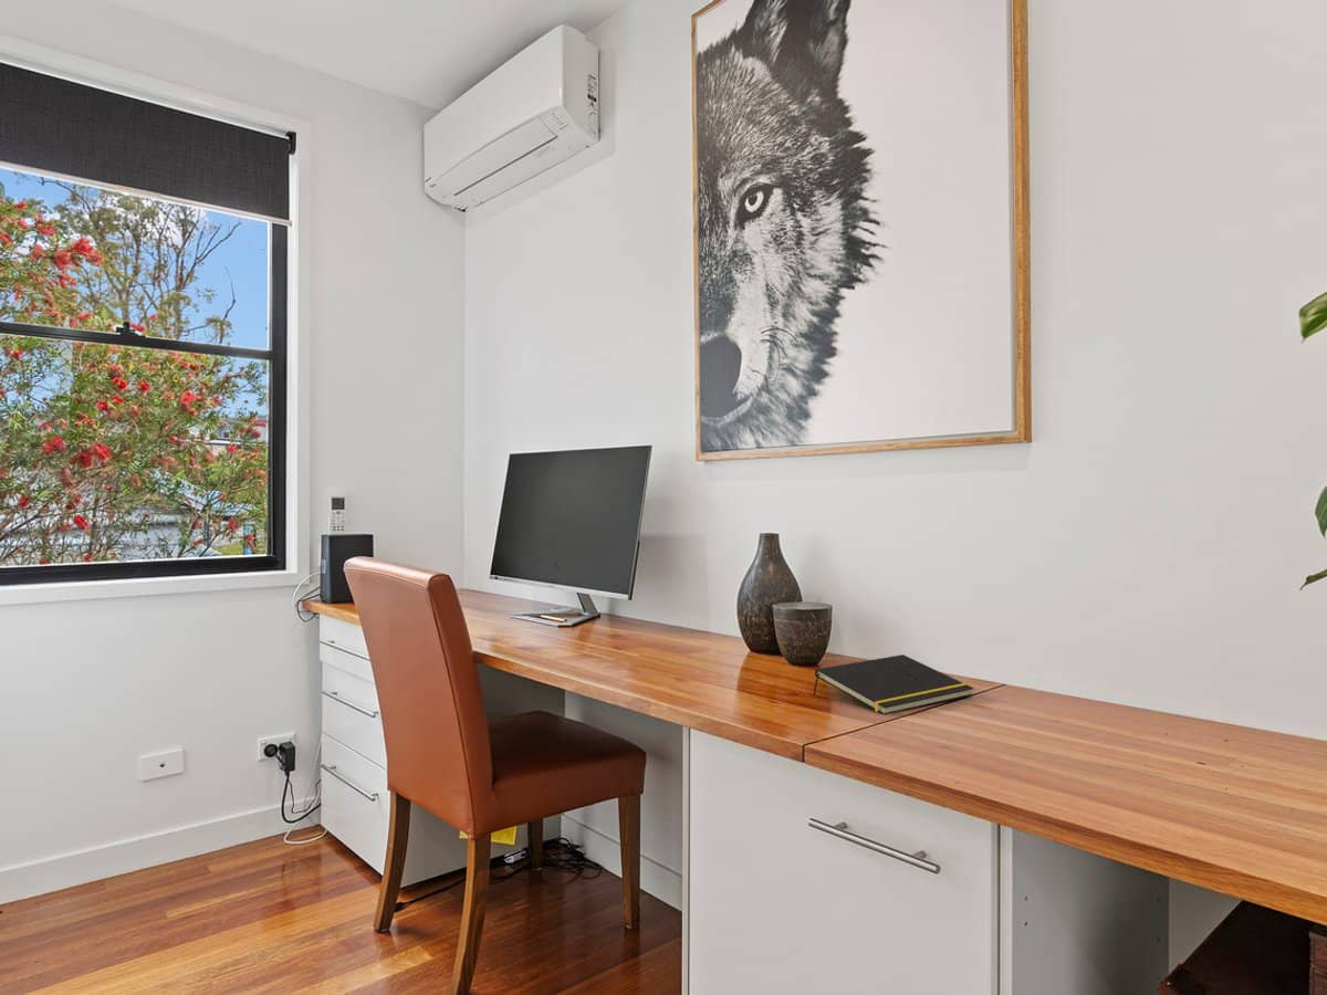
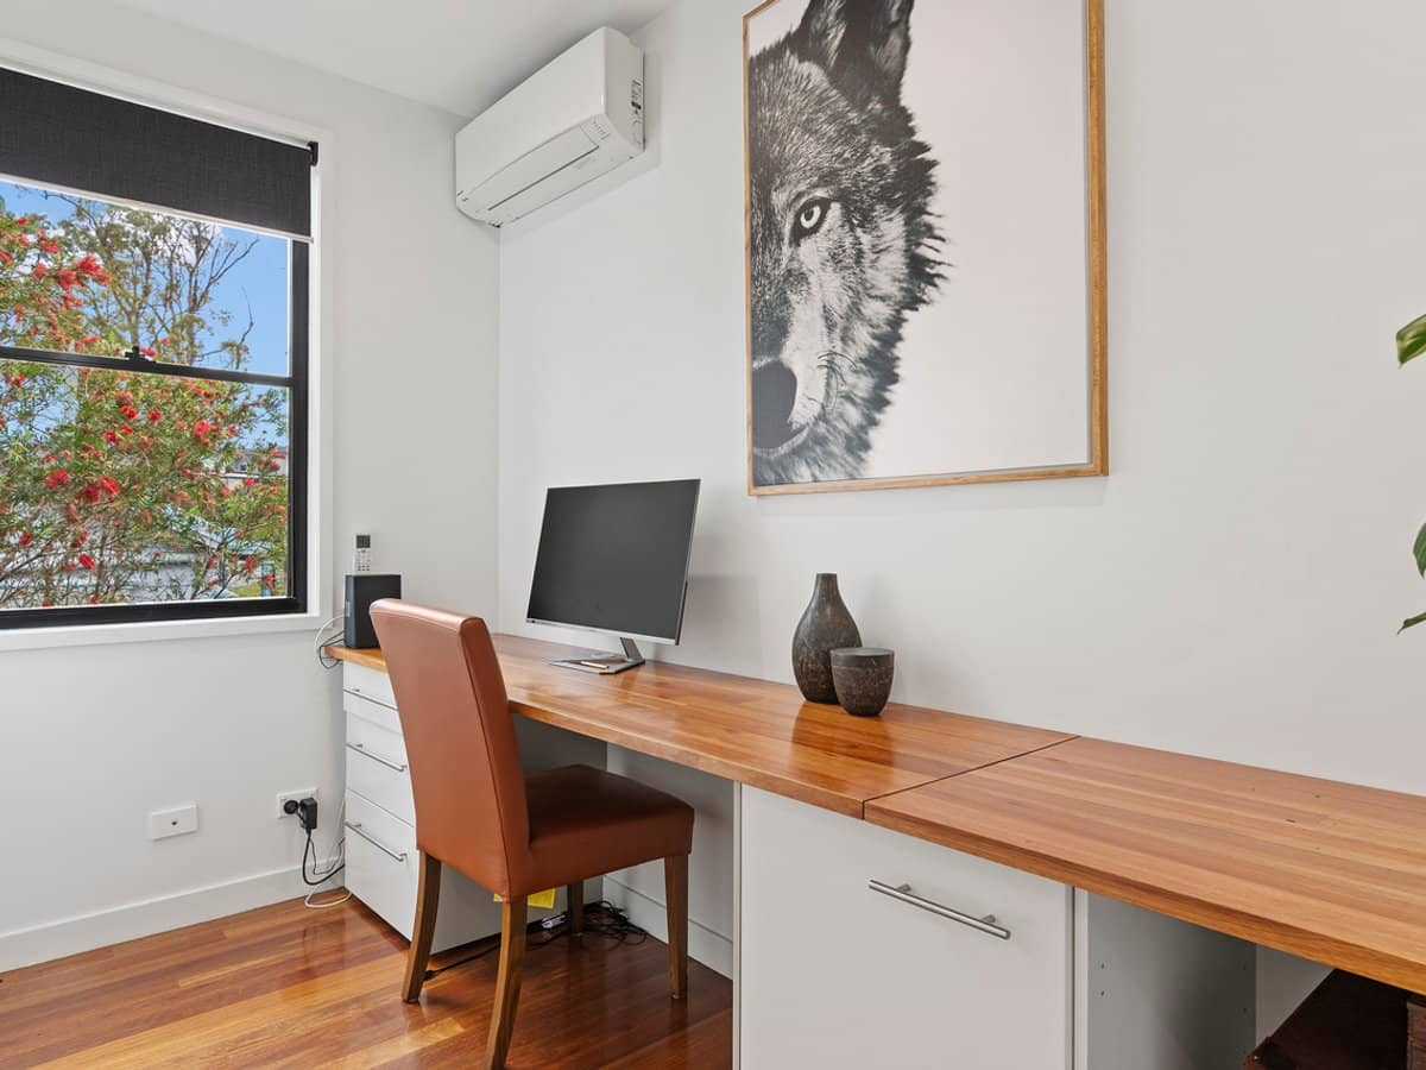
- notepad [812,653,974,715]
